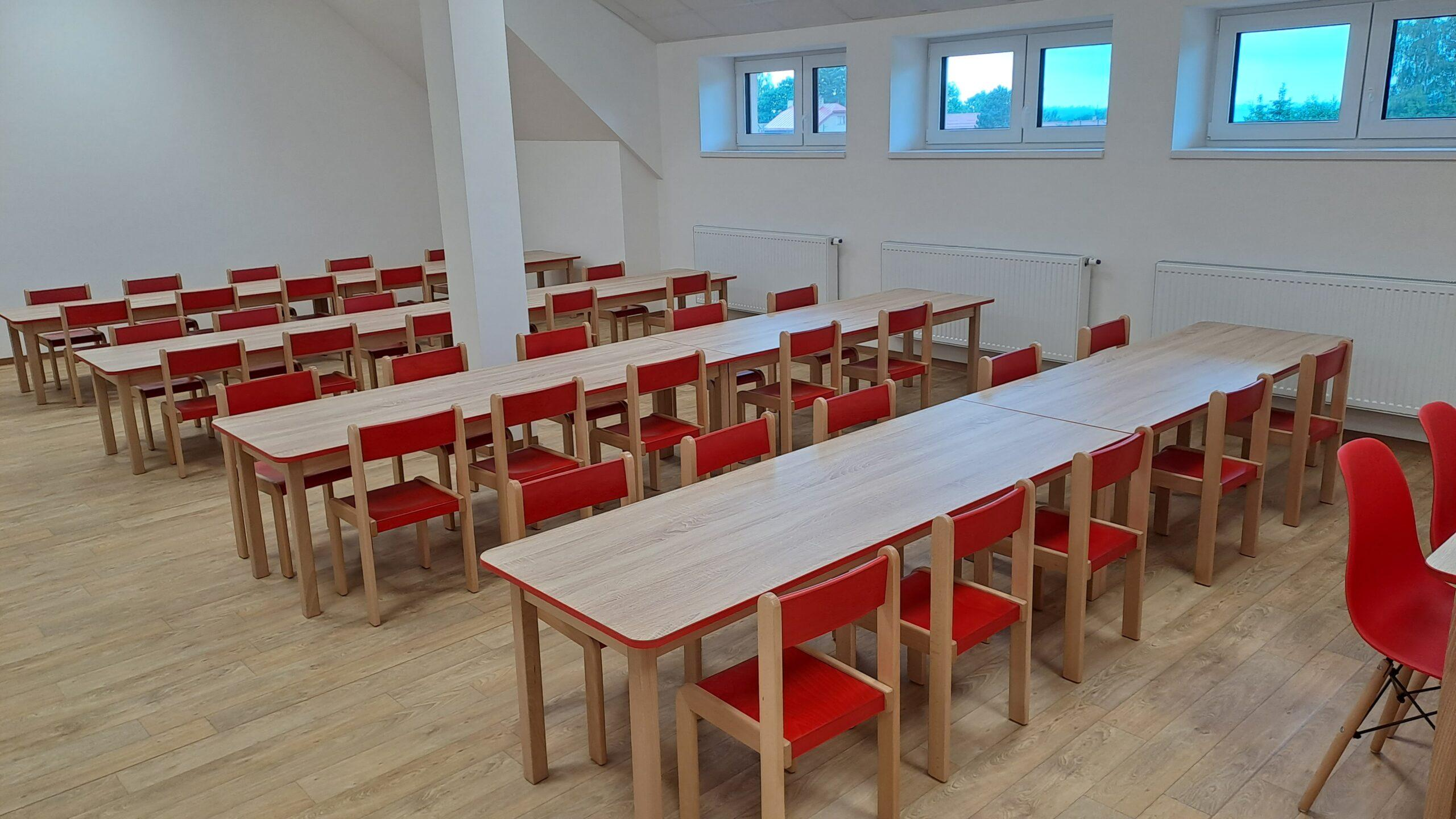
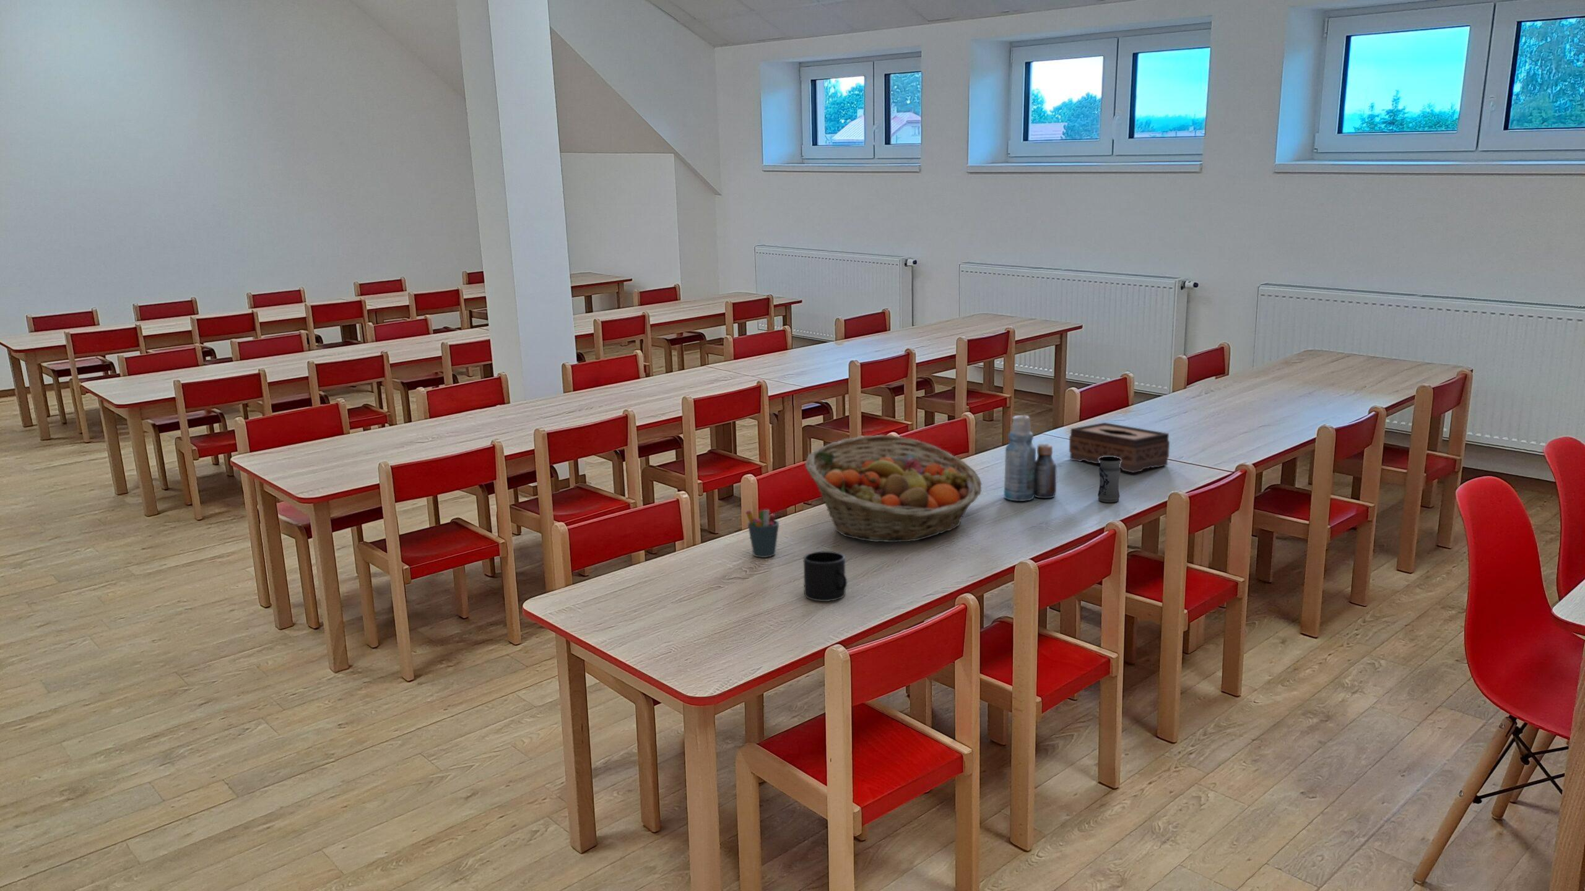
+ tissue box [1069,422,1170,473]
+ jar [1097,457,1121,503]
+ pen holder [746,509,779,558]
+ fruit basket [804,434,982,543]
+ mug [803,550,848,602]
+ bottle [1004,413,1057,502]
